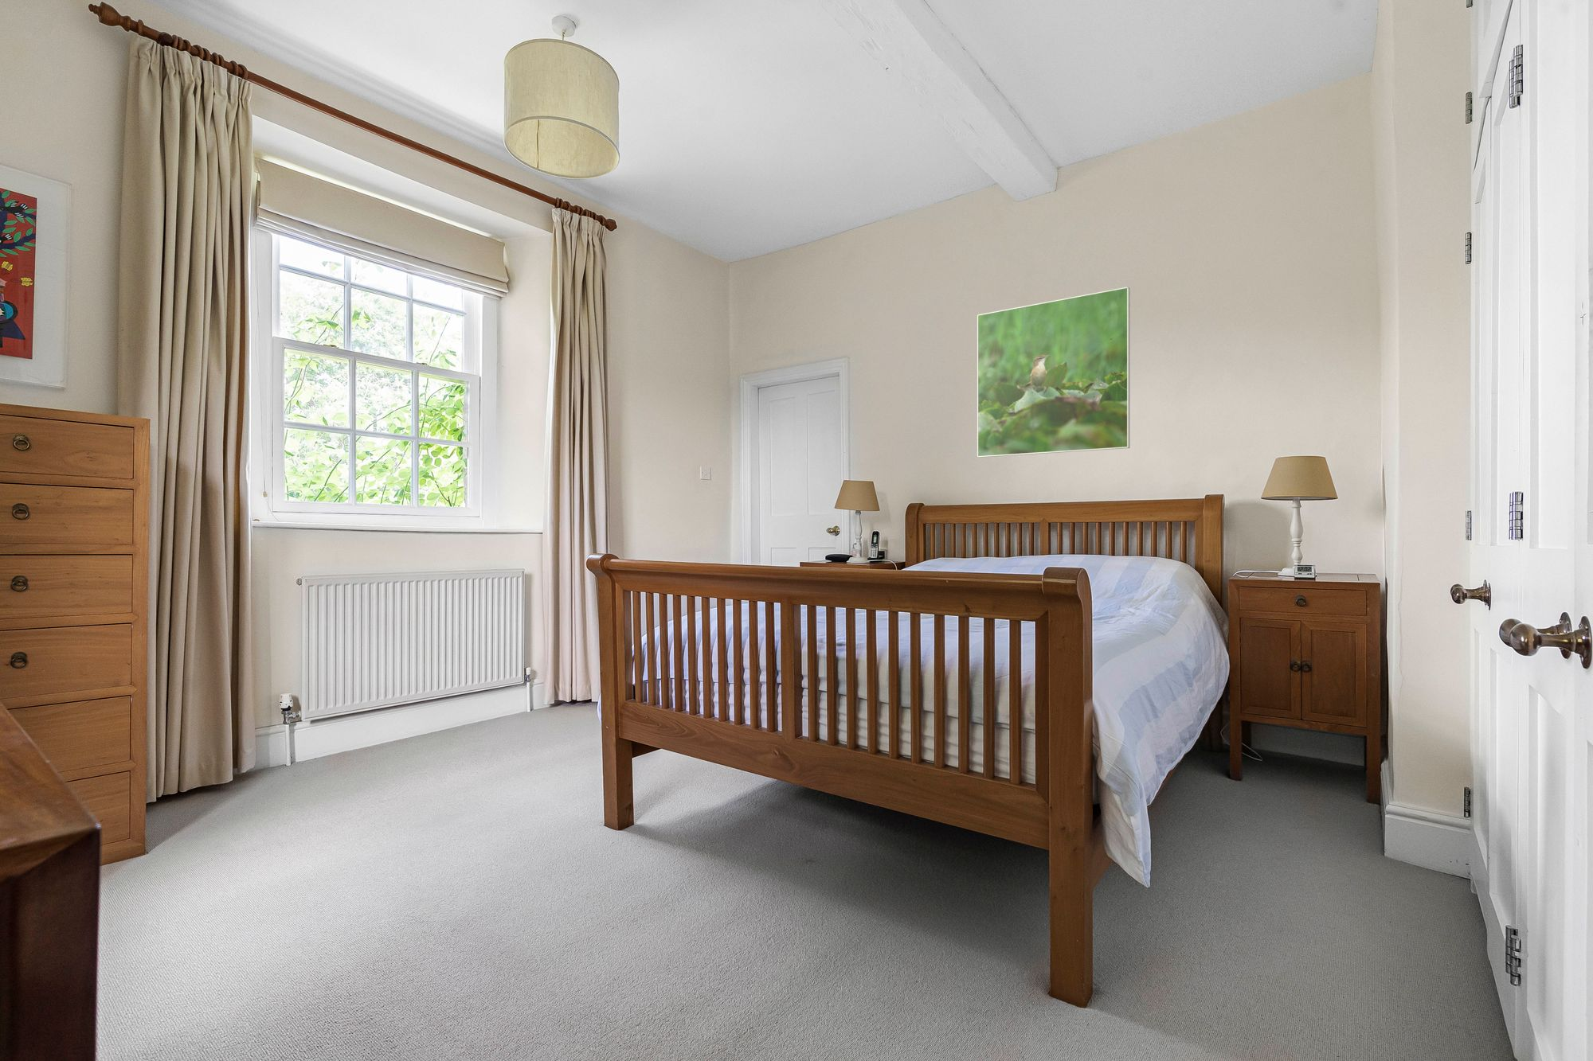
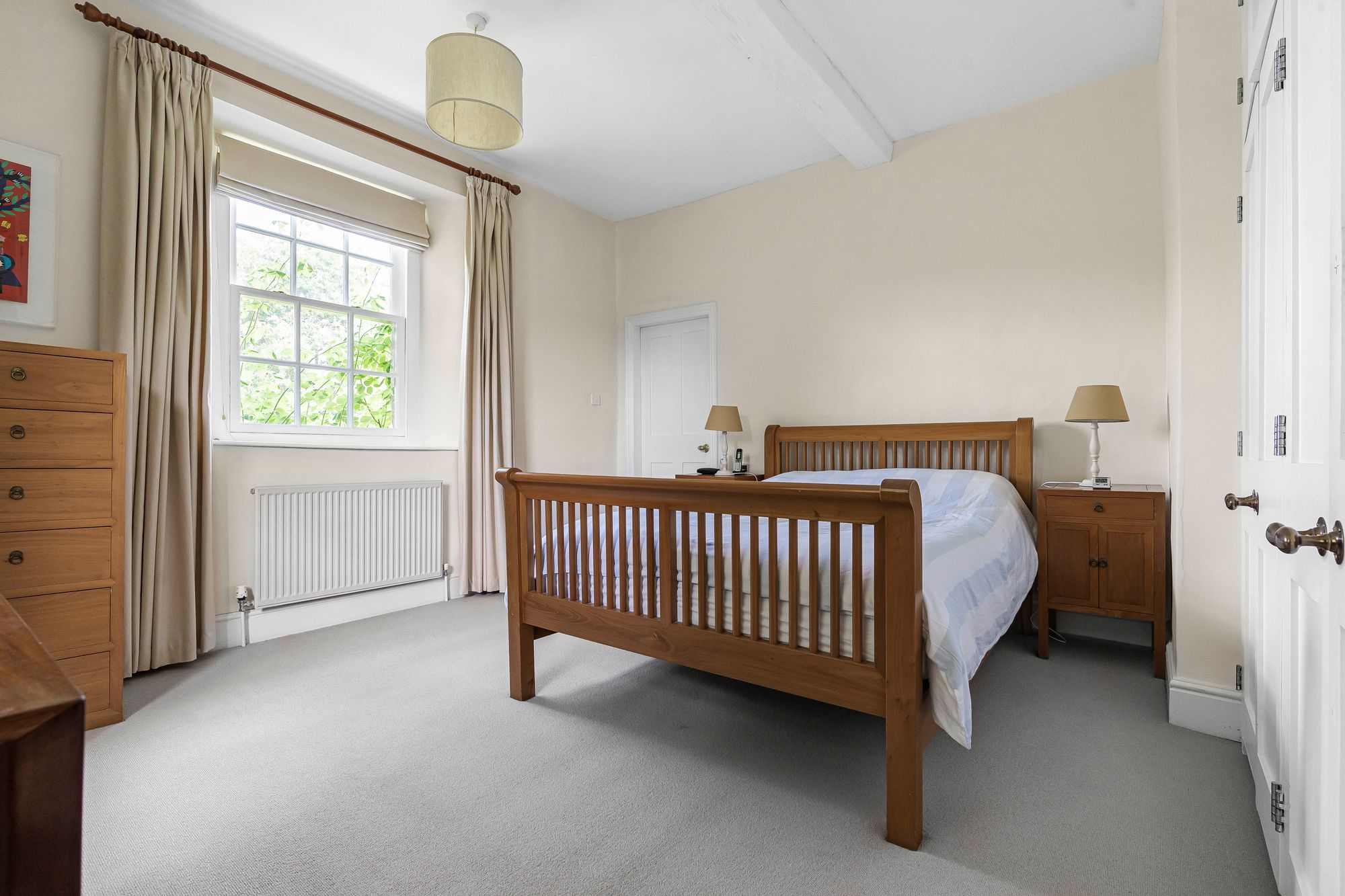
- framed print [976,287,1130,458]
